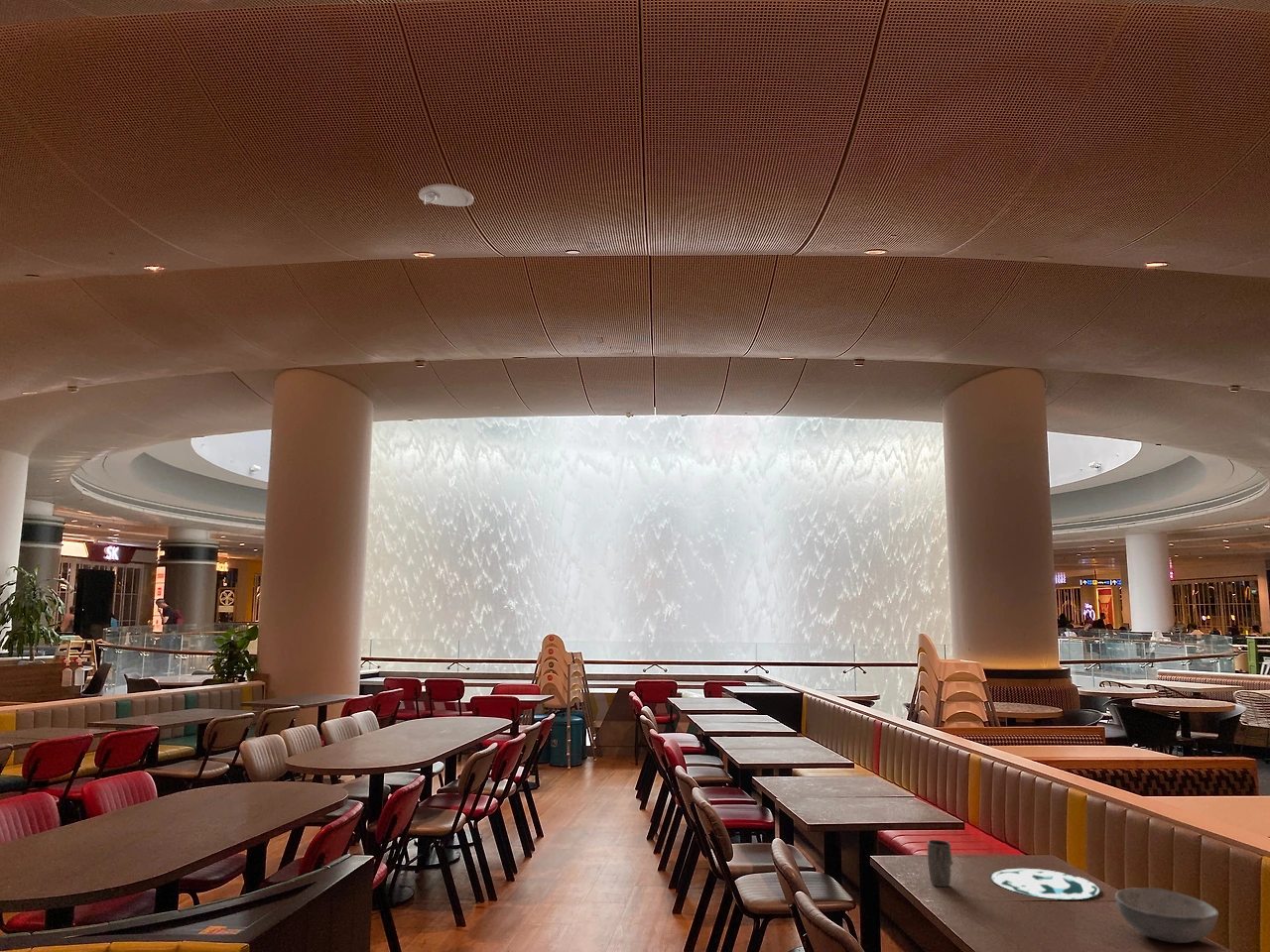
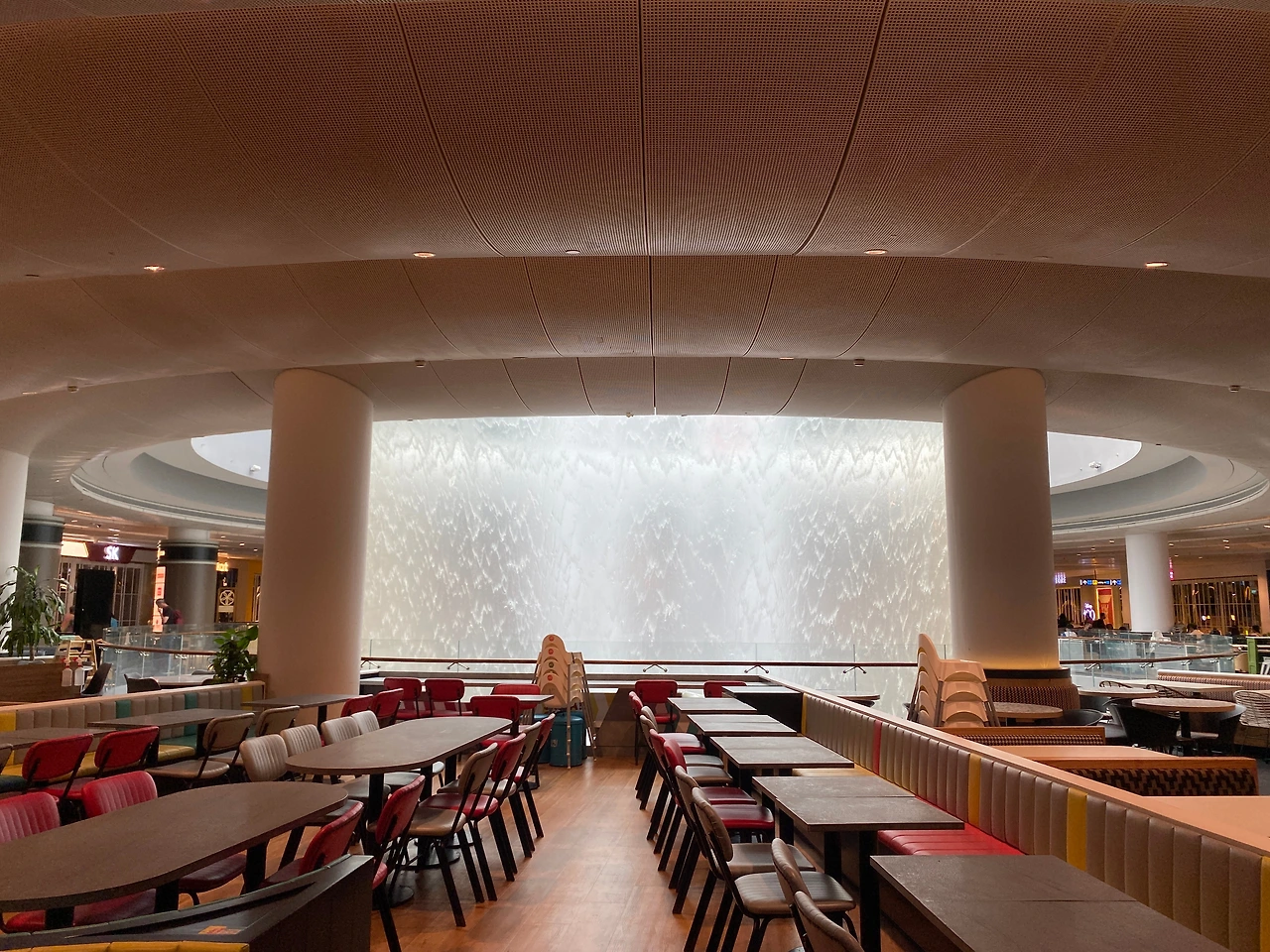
- bowl [1114,887,1219,944]
- smoke detector [418,182,474,207]
- mug [927,839,953,888]
- plate [989,868,1101,900]
